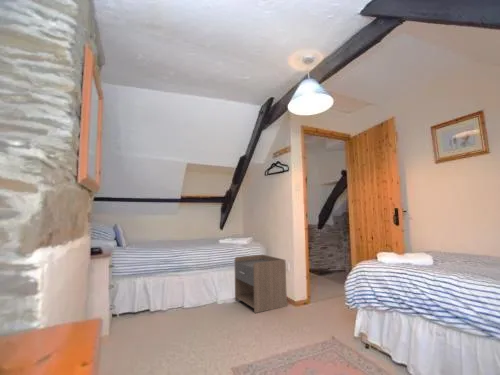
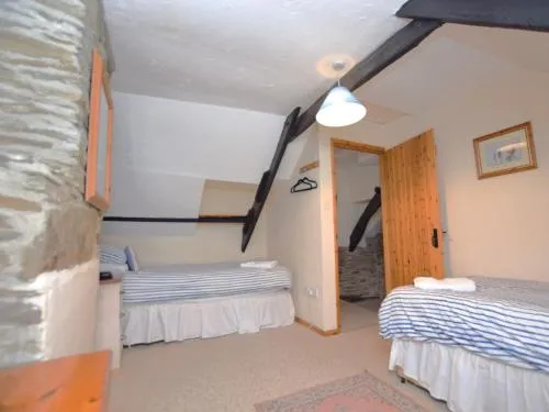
- nightstand [234,254,288,314]
